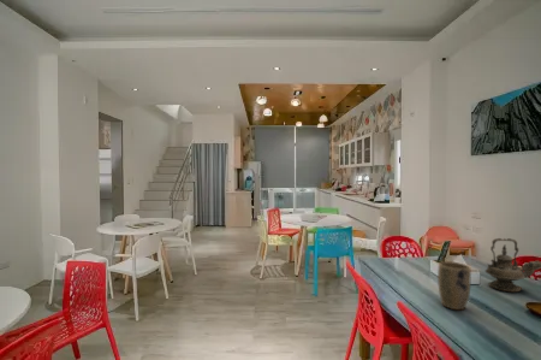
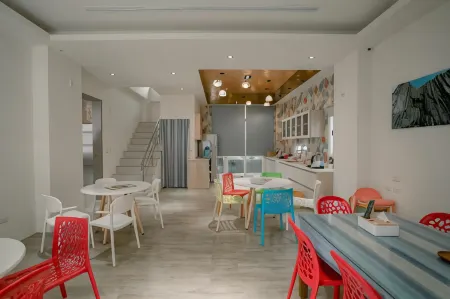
- plant pot [436,260,472,311]
- teapot [484,237,541,293]
